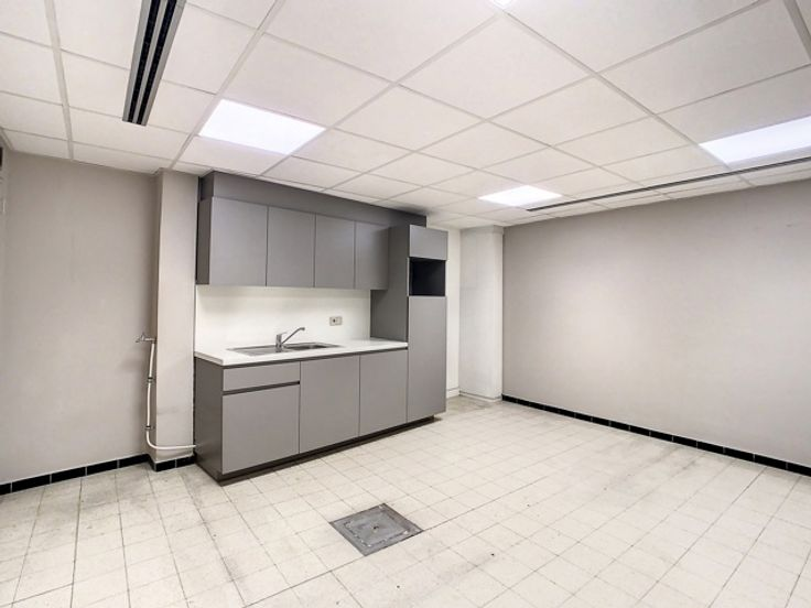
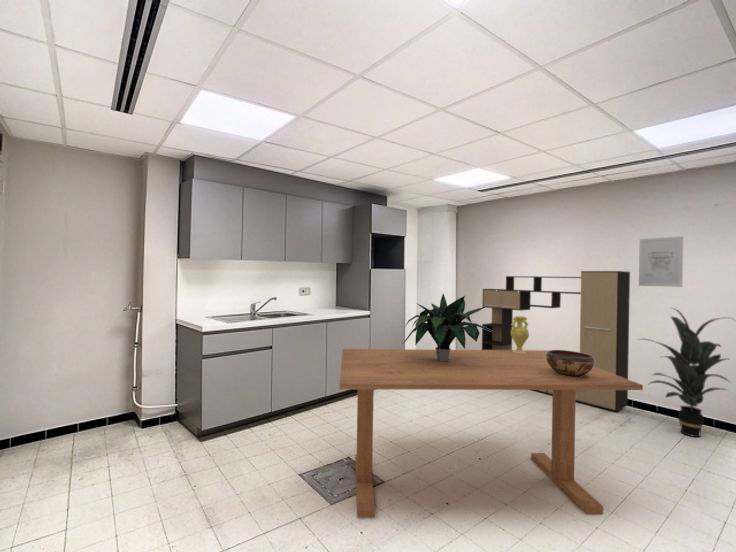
+ decorative bowl [546,349,595,377]
+ dining table [339,348,644,519]
+ indoor plant [637,307,736,438]
+ vase [511,315,530,353]
+ wall art [638,235,684,288]
+ potted plant [403,293,493,362]
+ media console [481,270,631,413]
